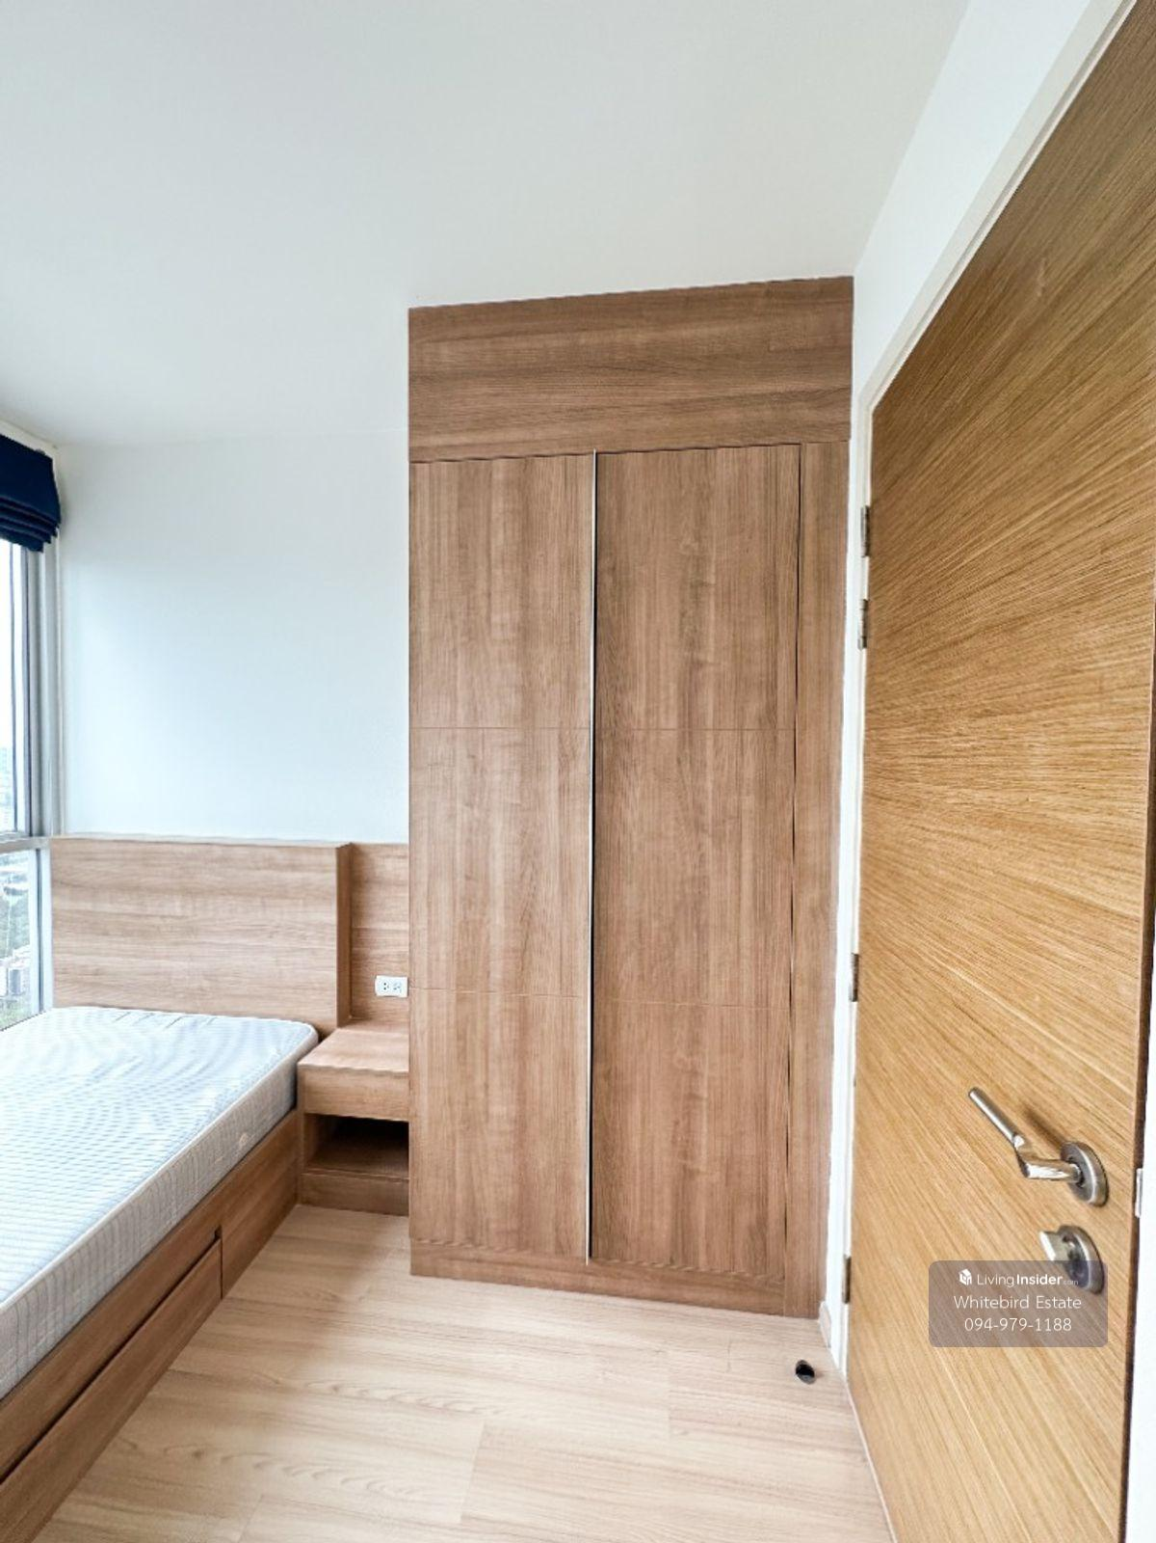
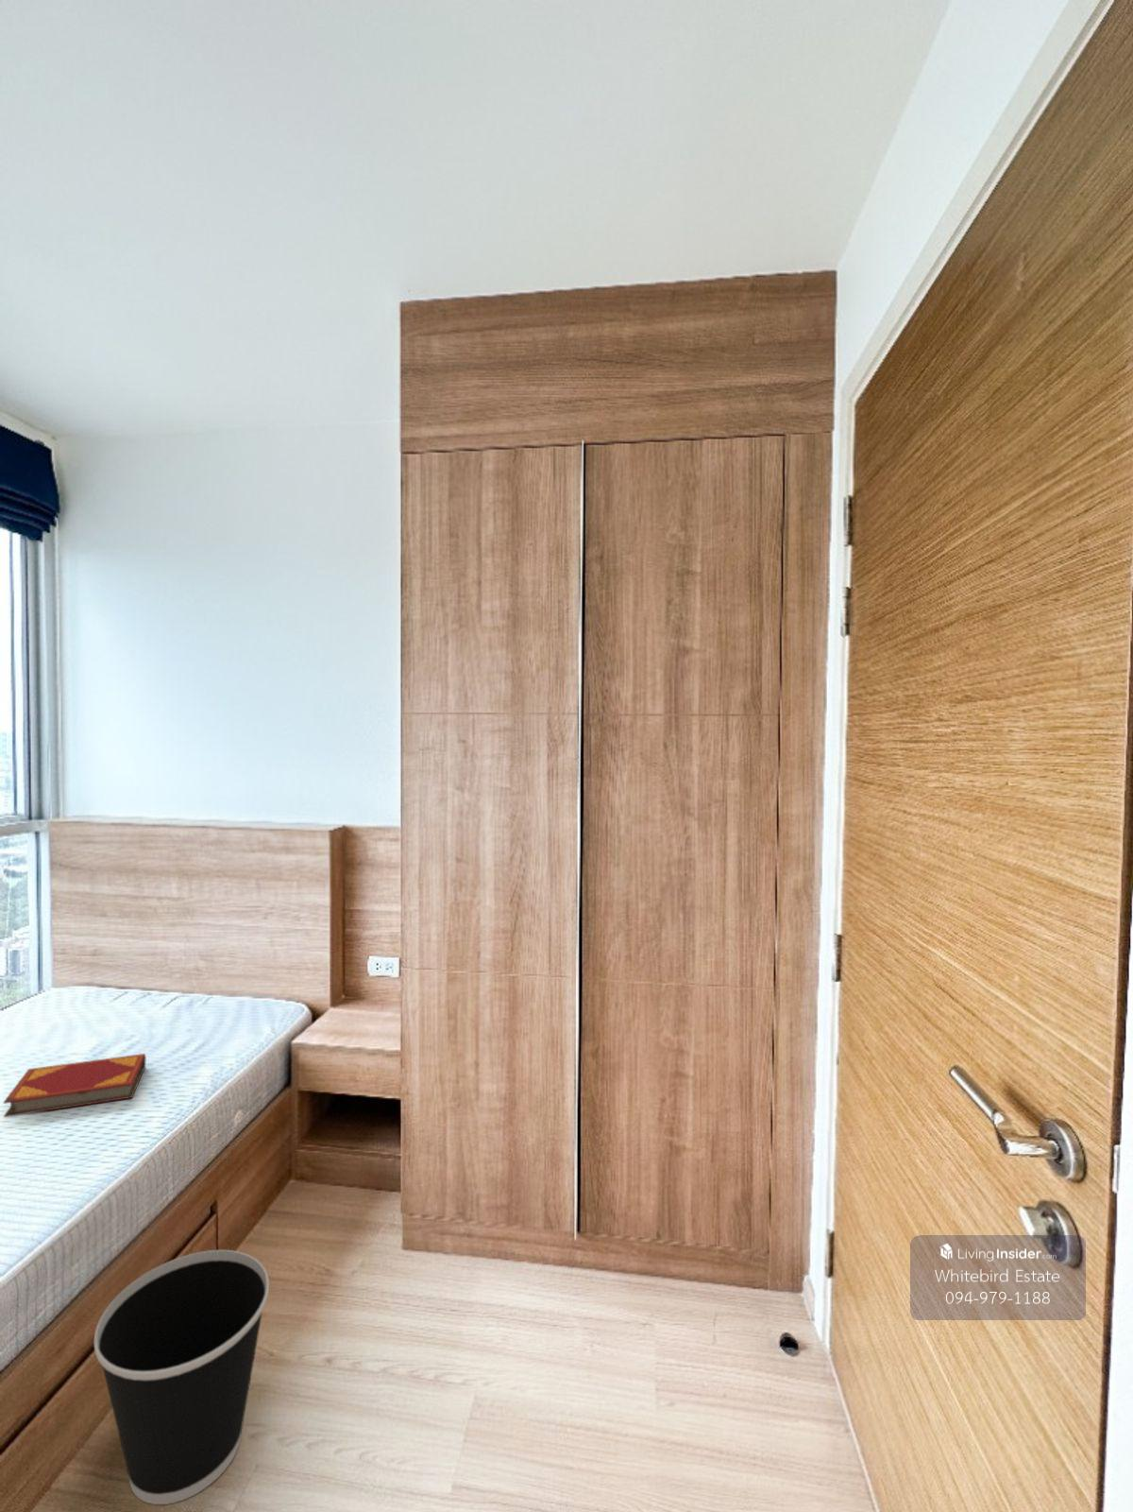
+ wastebasket [94,1249,270,1505]
+ hardback book [2,1052,146,1118]
